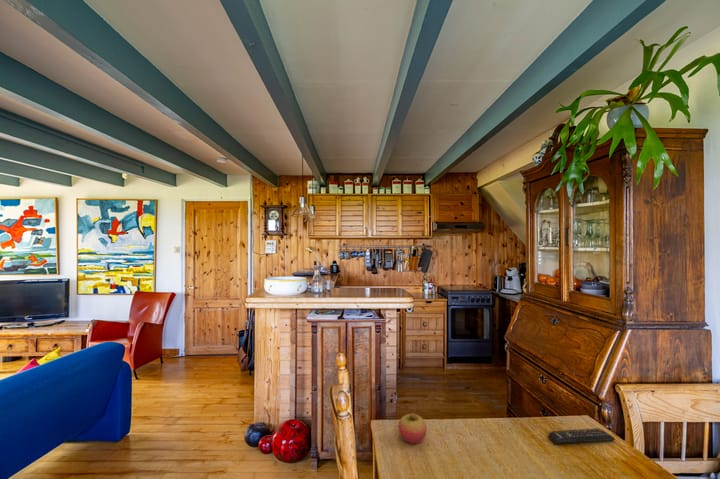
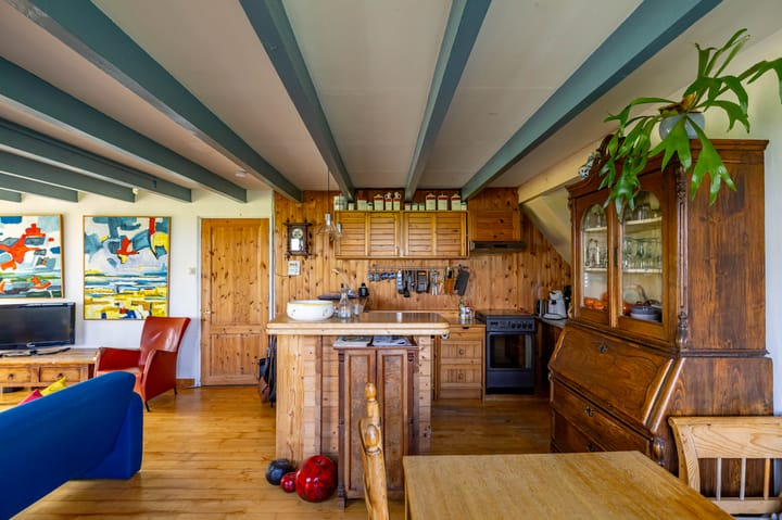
- fruit [397,412,428,445]
- remote control [547,427,616,445]
